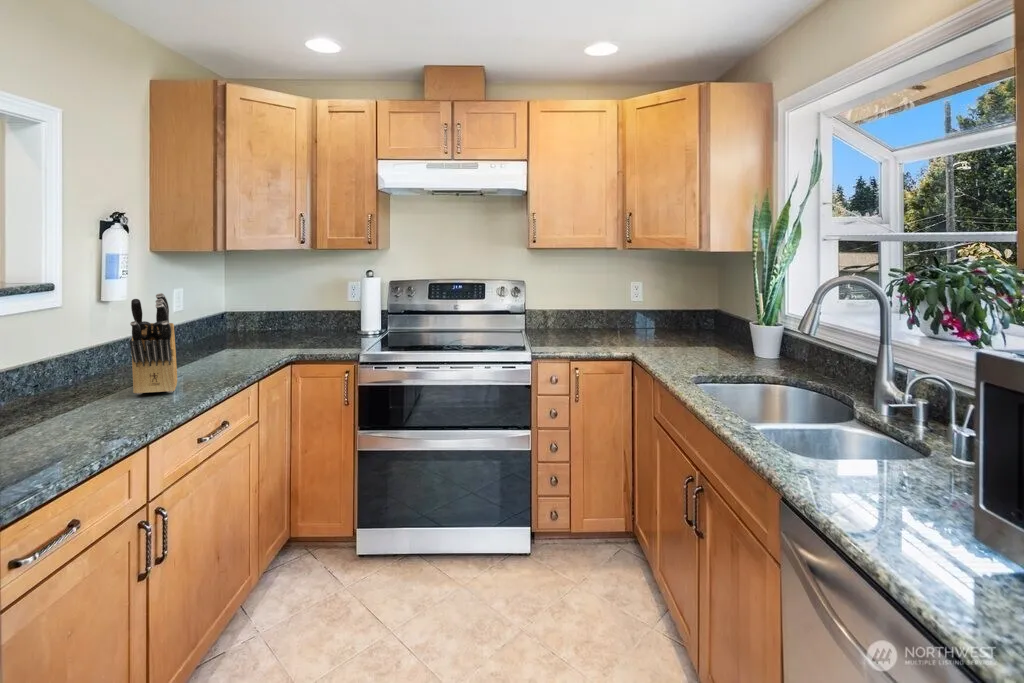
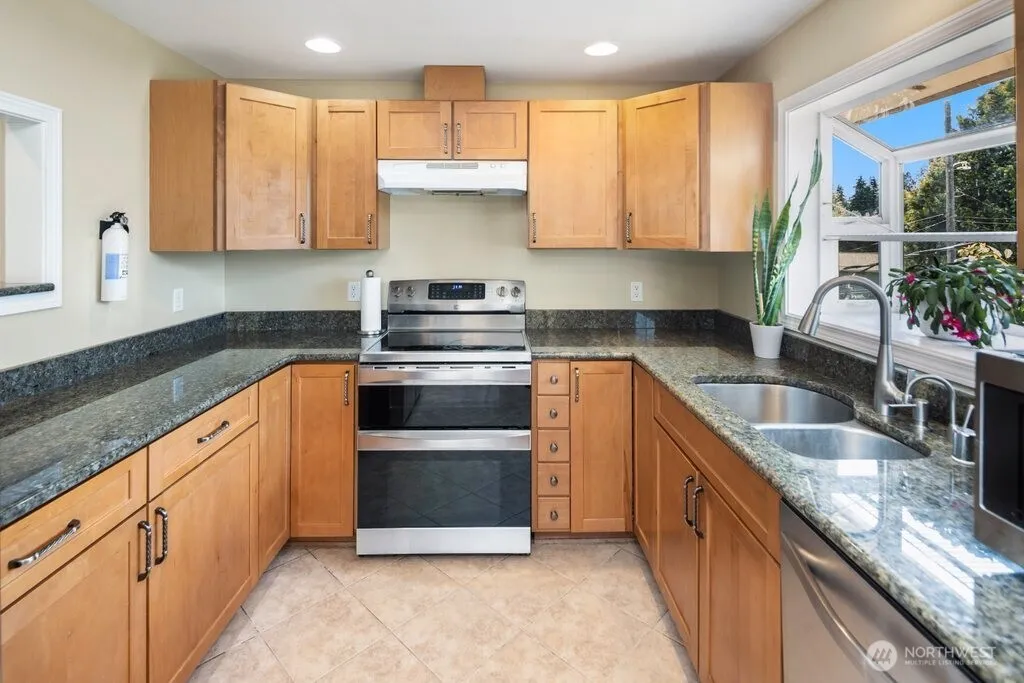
- knife block [129,292,178,395]
